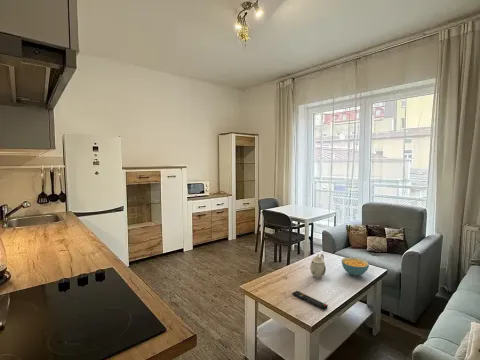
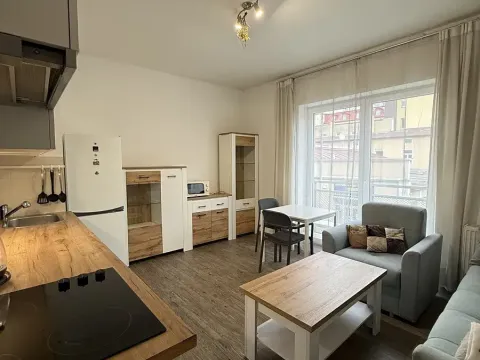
- remote control [291,290,329,311]
- teapot [309,253,327,279]
- cereal bowl [341,257,370,277]
